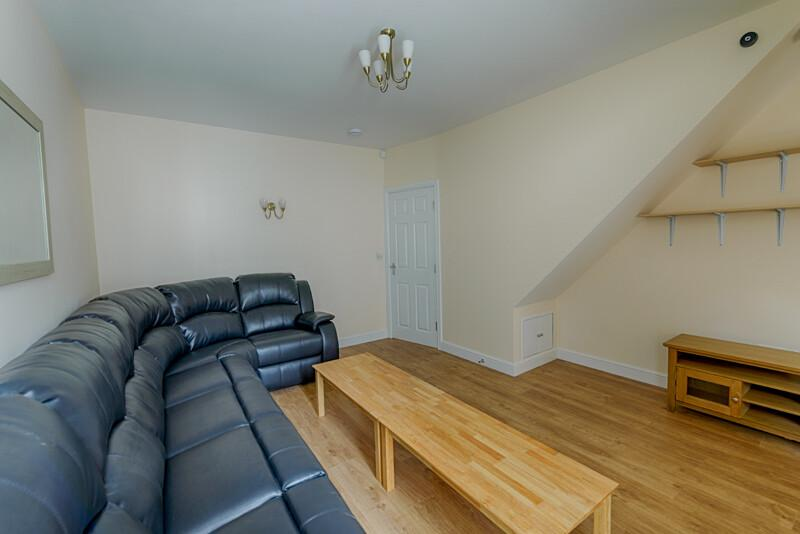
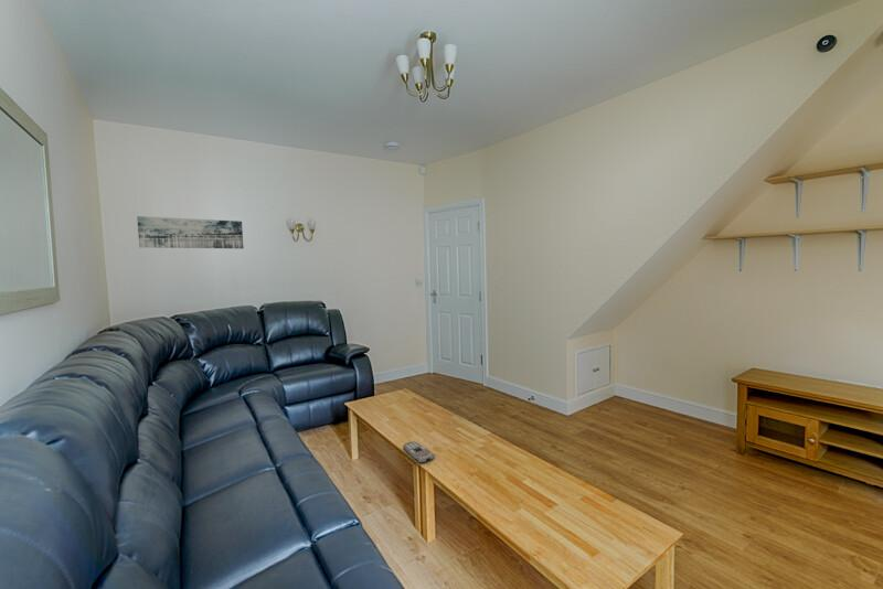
+ remote control [402,440,436,464]
+ wall art [136,215,245,249]
